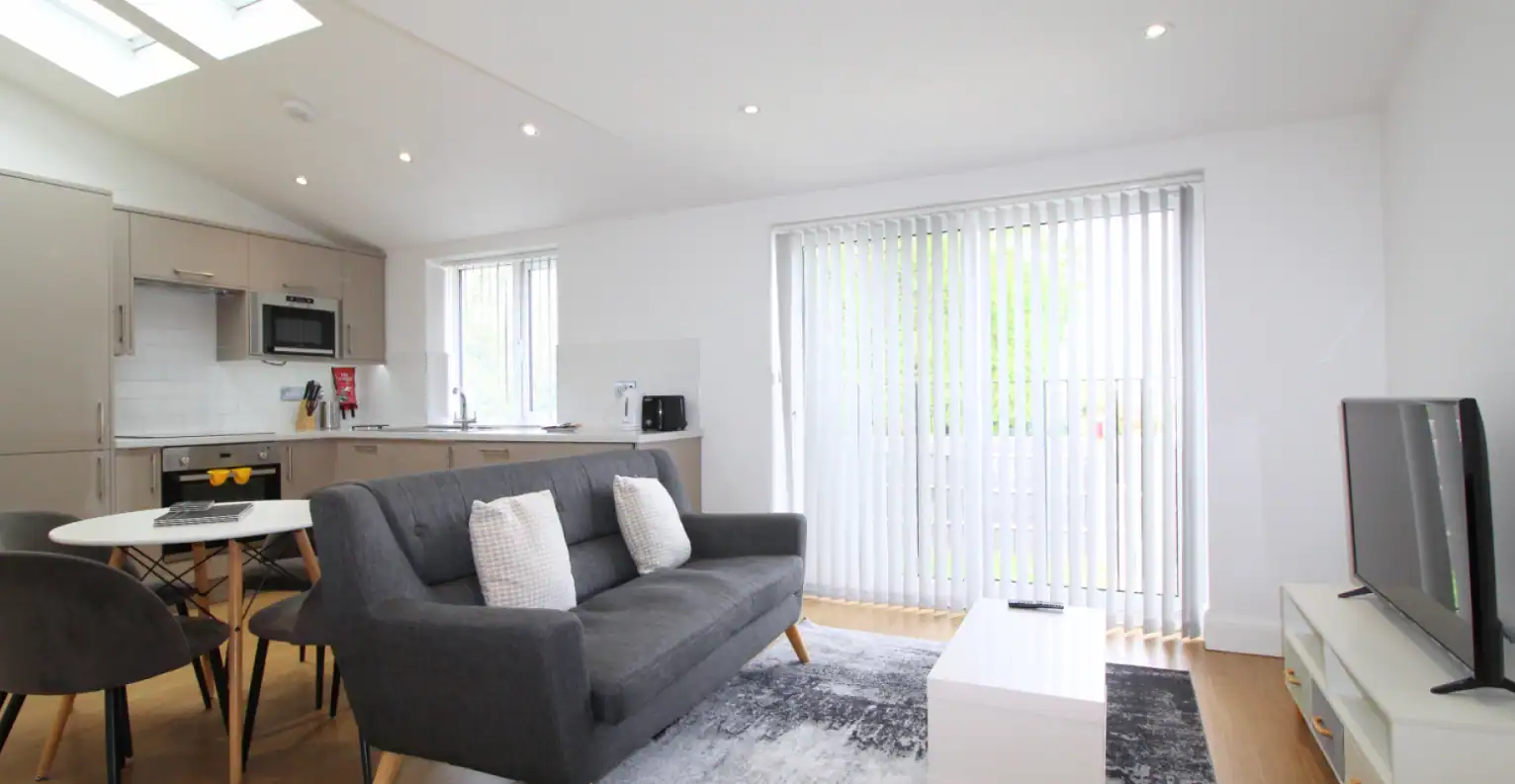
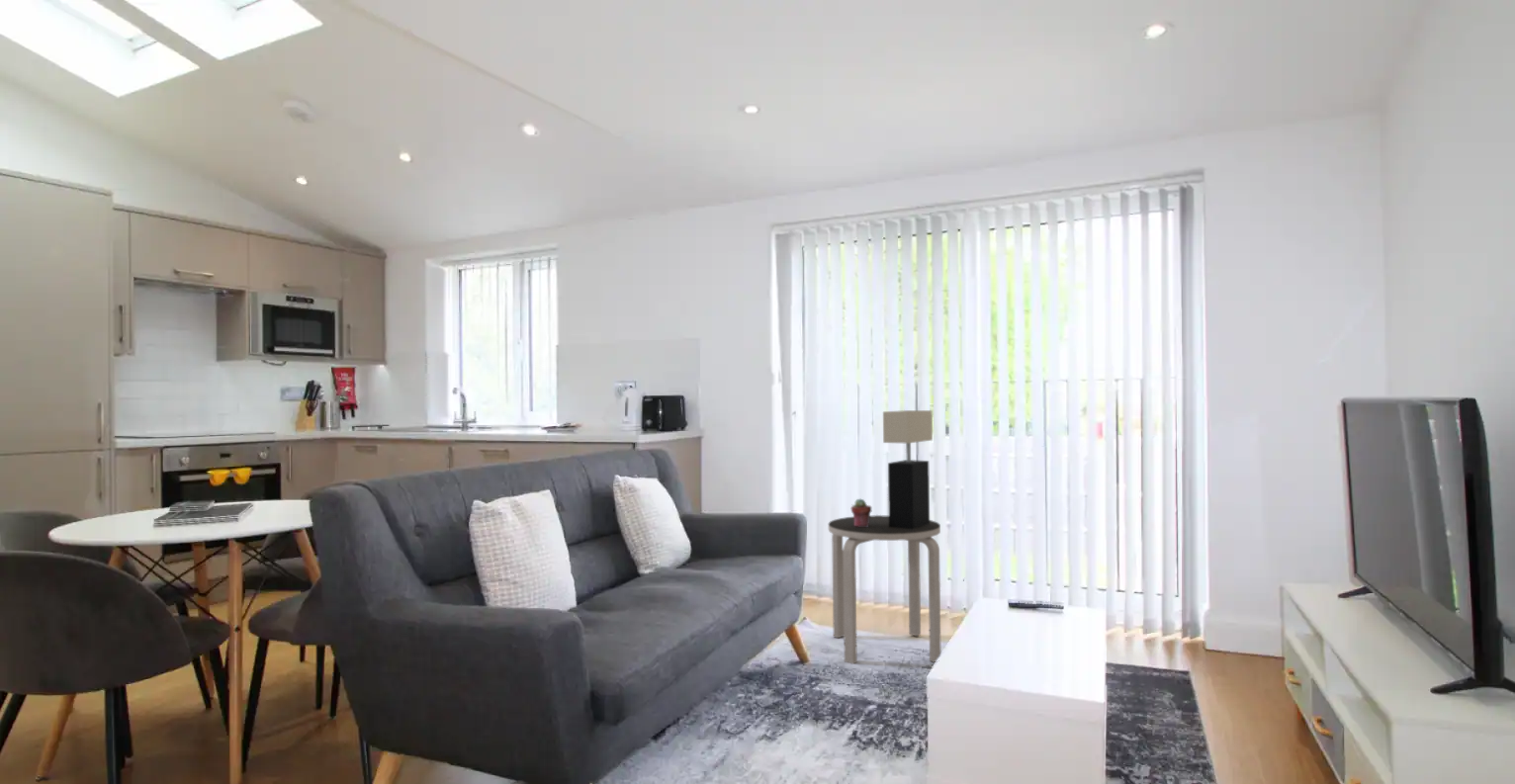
+ potted succulent [849,498,872,527]
+ side table [828,514,942,665]
+ table lamp [882,409,934,529]
